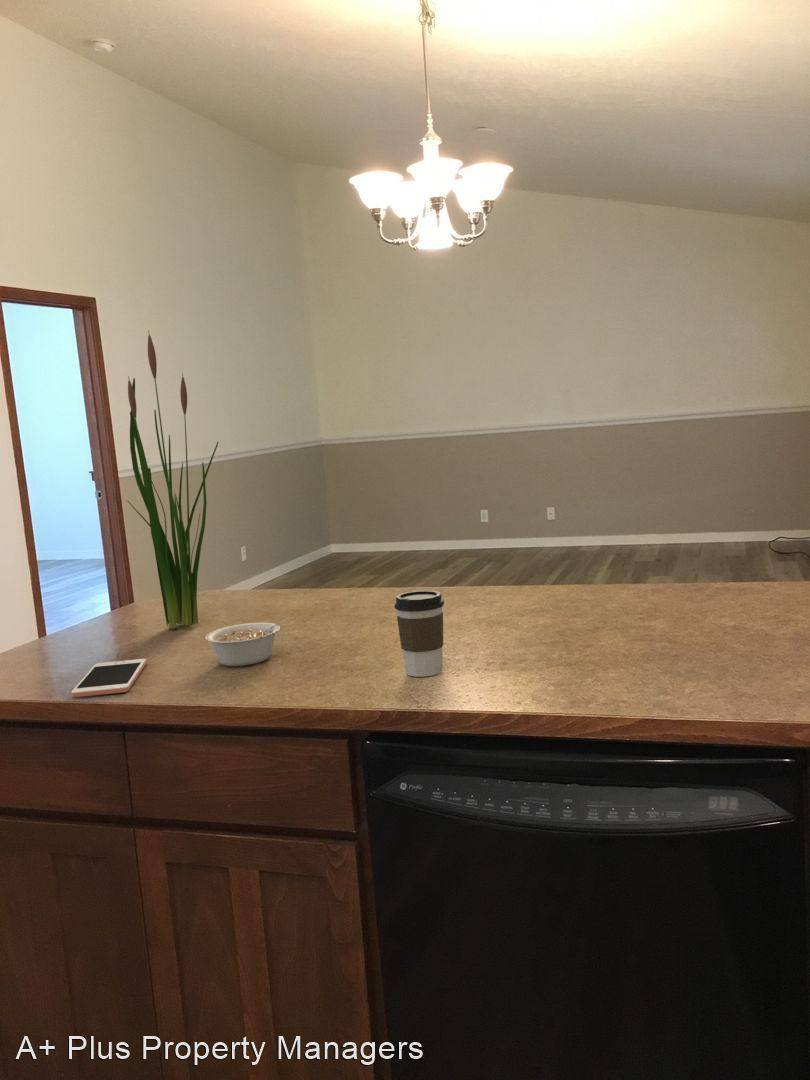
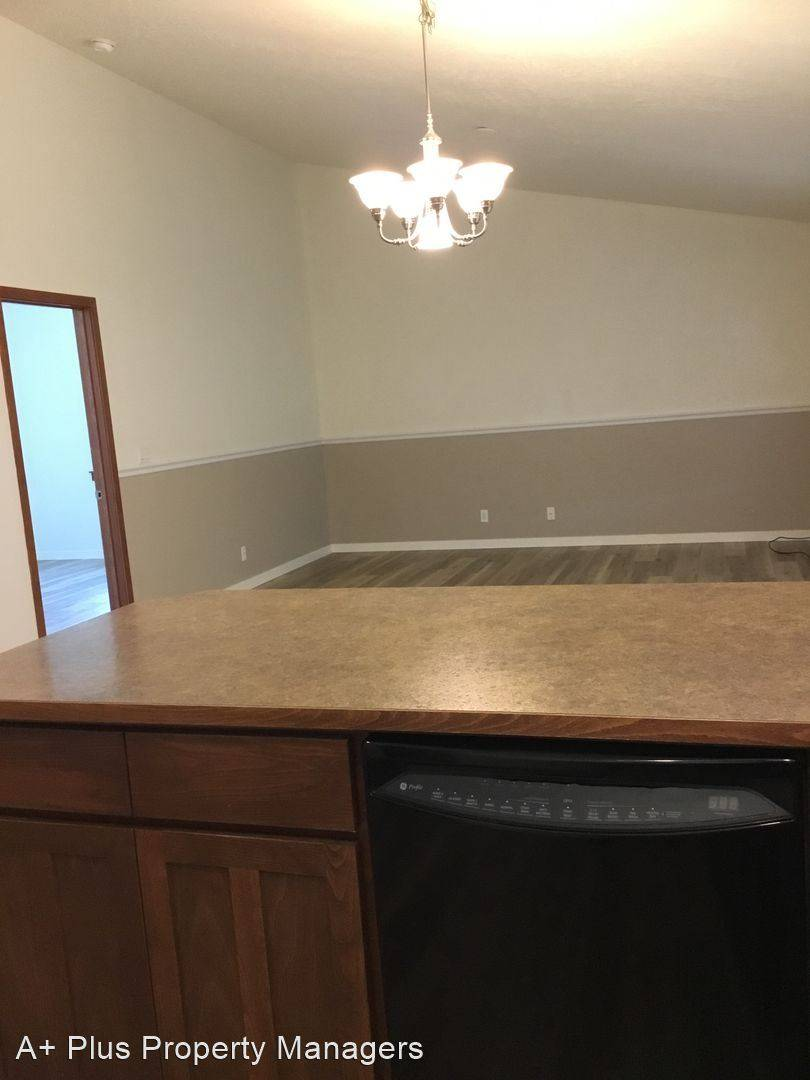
- coffee cup [394,590,445,678]
- cell phone [70,658,148,698]
- plant [126,329,219,629]
- legume [204,615,293,667]
